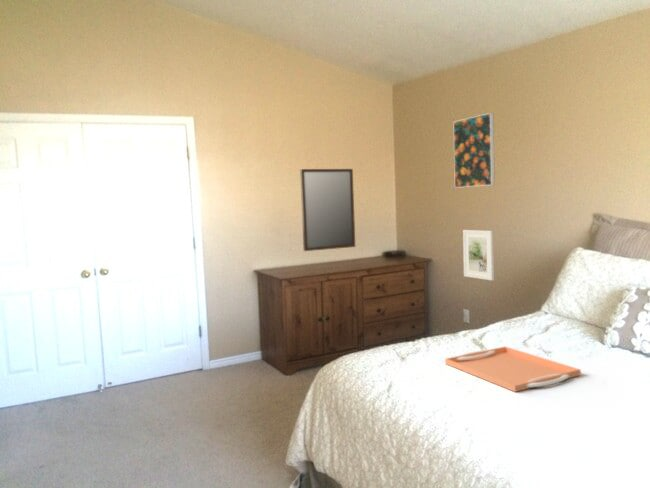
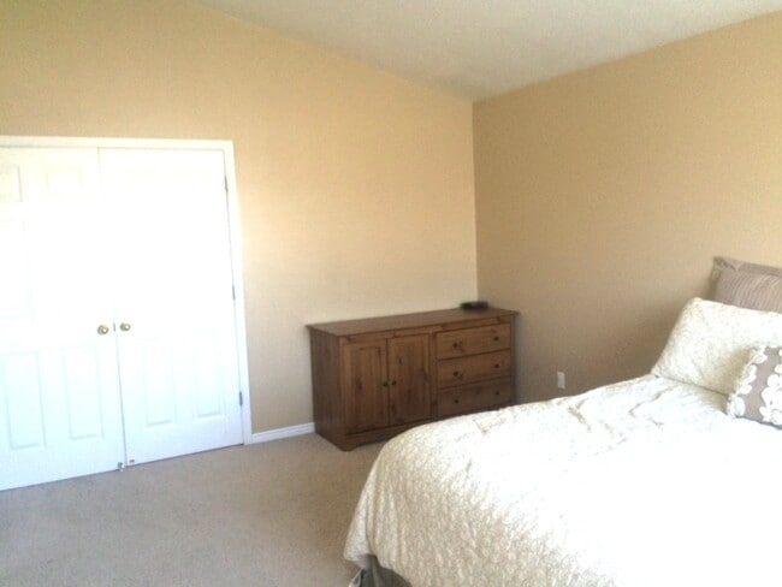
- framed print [462,229,495,281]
- home mirror [299,168,356,252]
- serving tray [444,346,582,393]
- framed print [452,112,496,189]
